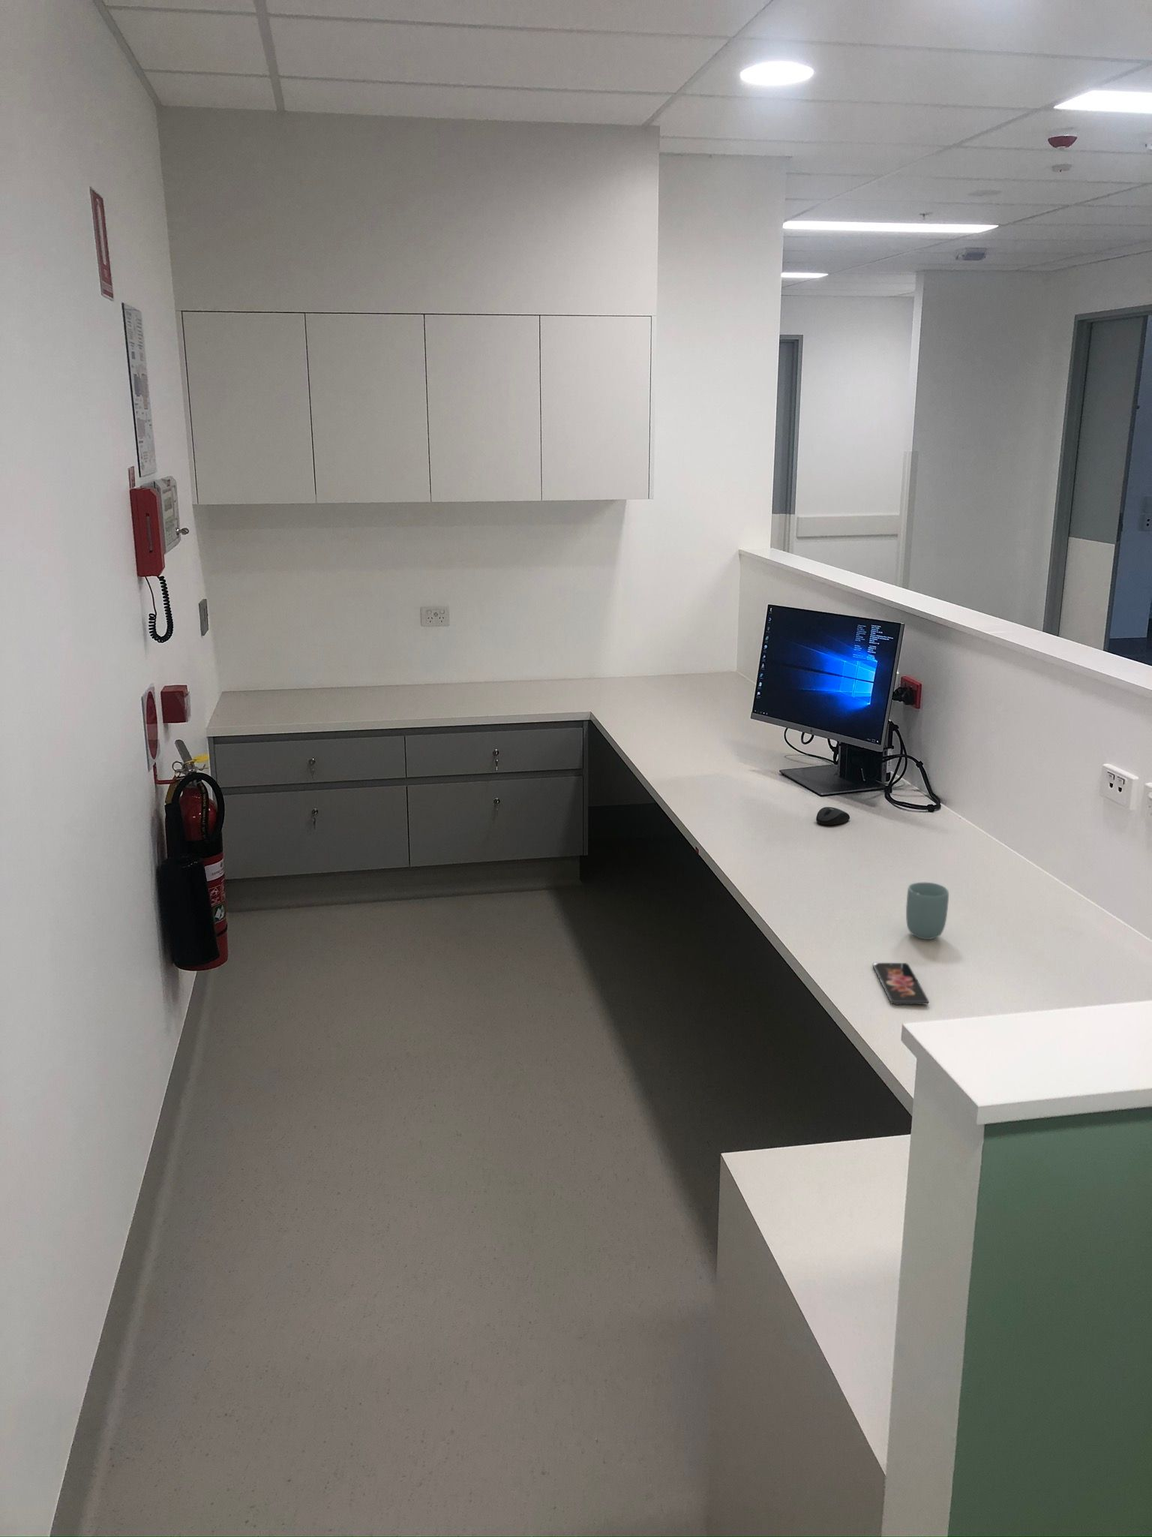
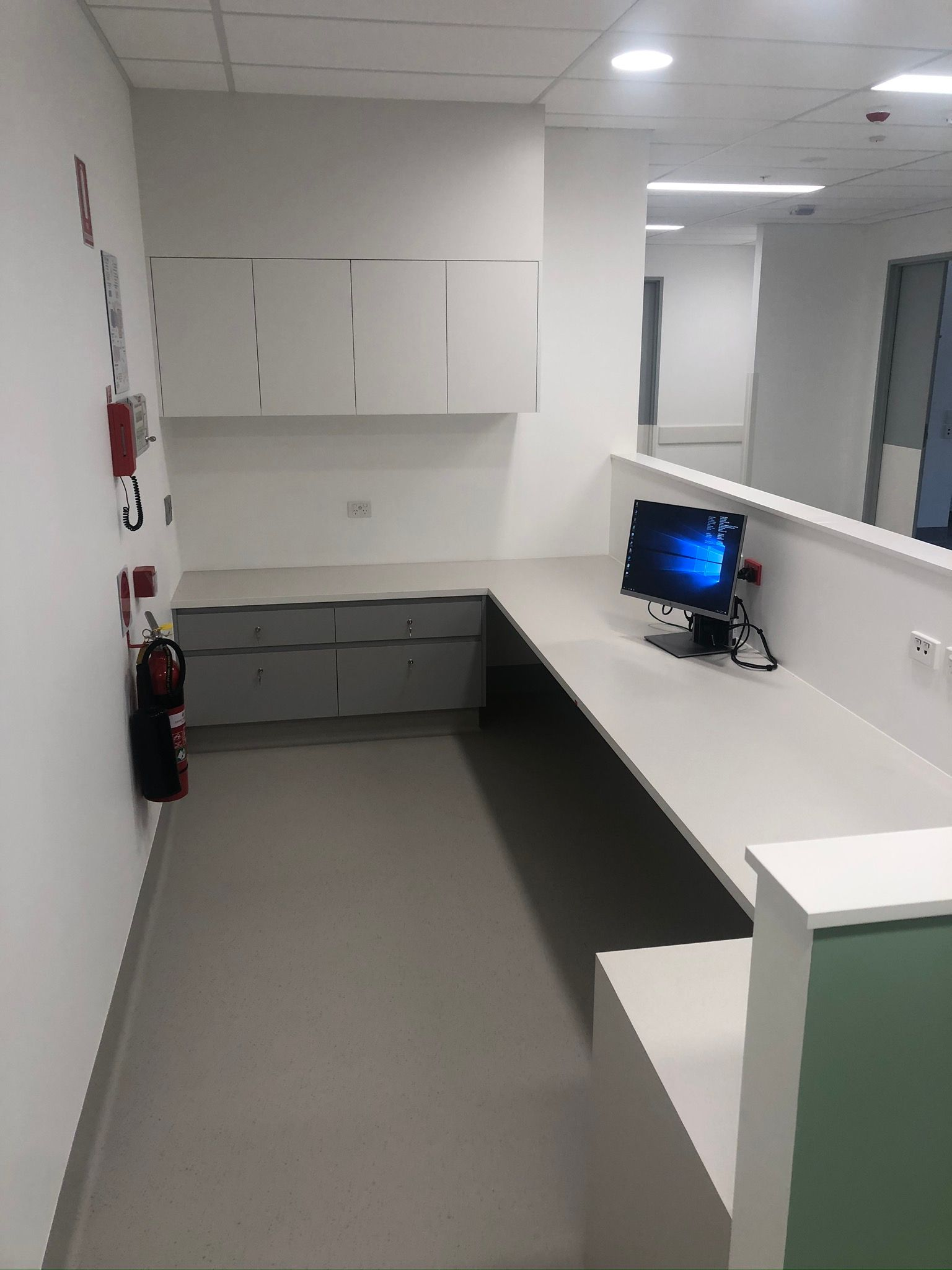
- cup [905,882,950,940]
- mouse [816,806,851,827]
- smartphone [872,962,929,1004]
